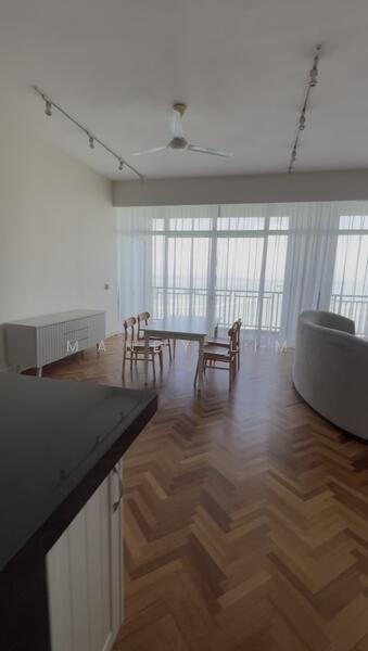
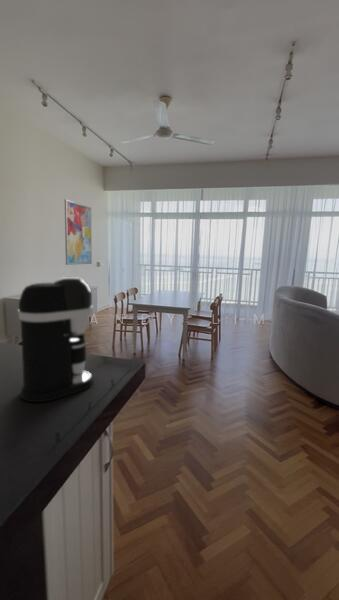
+ coffee maker [17,276,95,403]
+ wall art [64,198,93,266]
